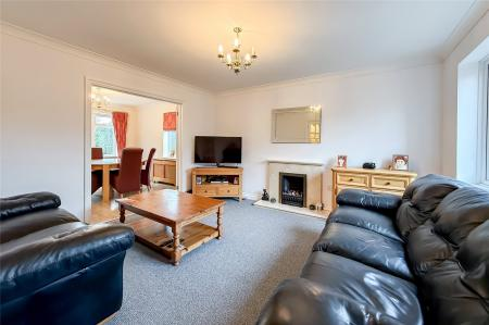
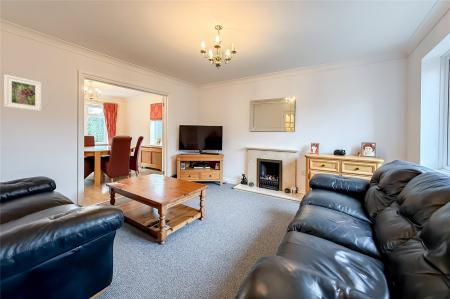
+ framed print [3,74,42,112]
